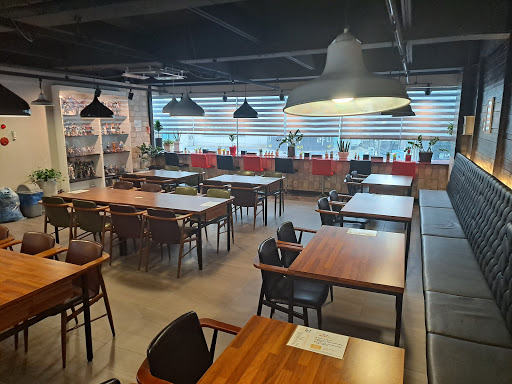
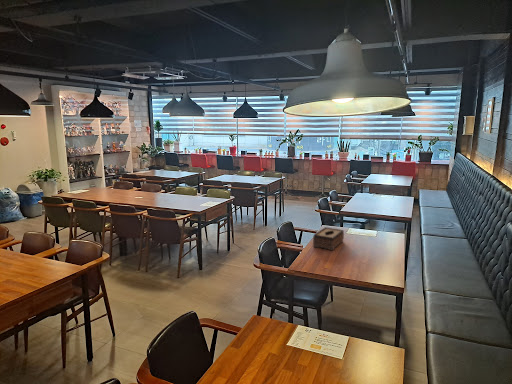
+ tissue box [312,226,345,252]
